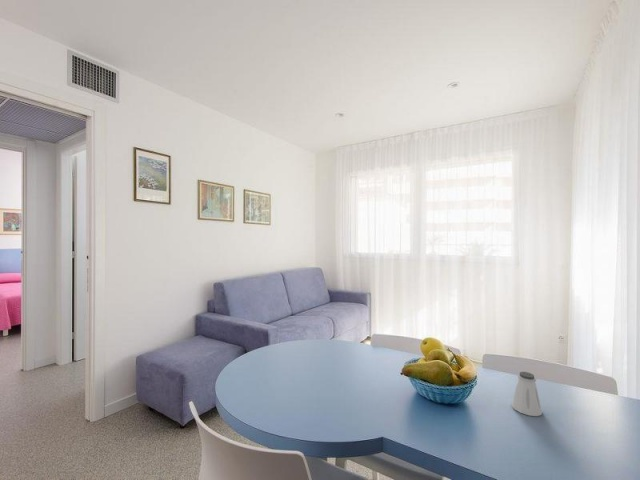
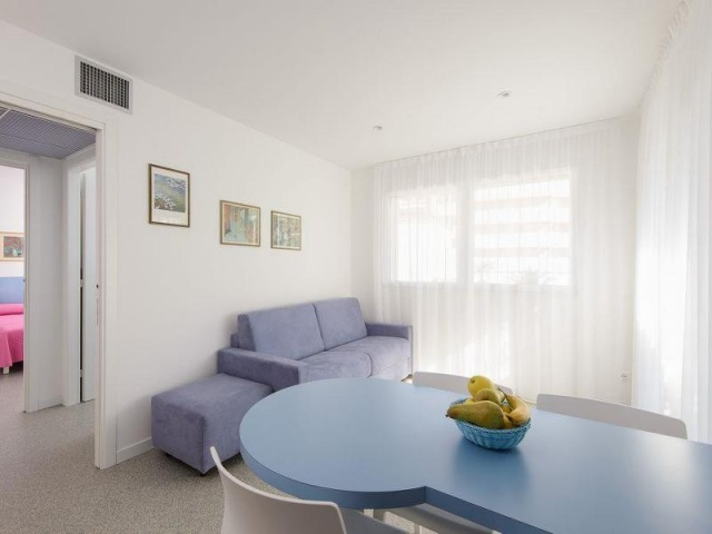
- saltshaker [511,371,543,417]
